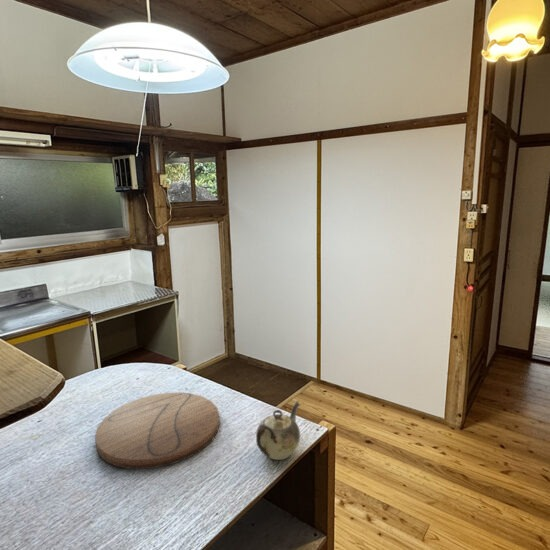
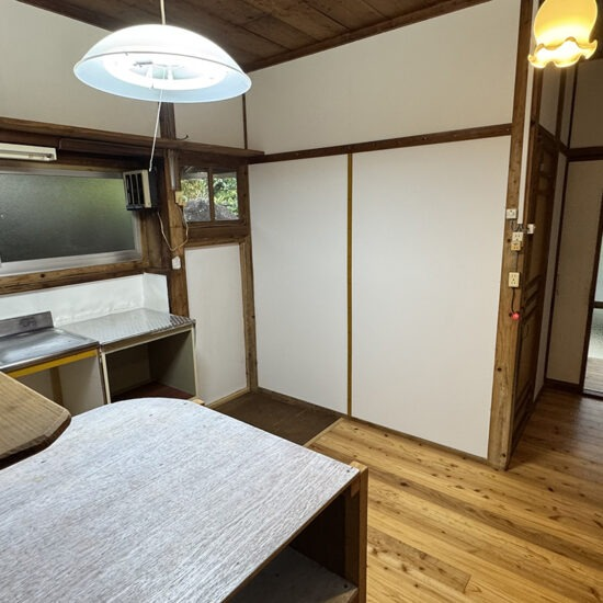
- cutting board [94,392,221,470]
- teapot [255,401,301,461]
